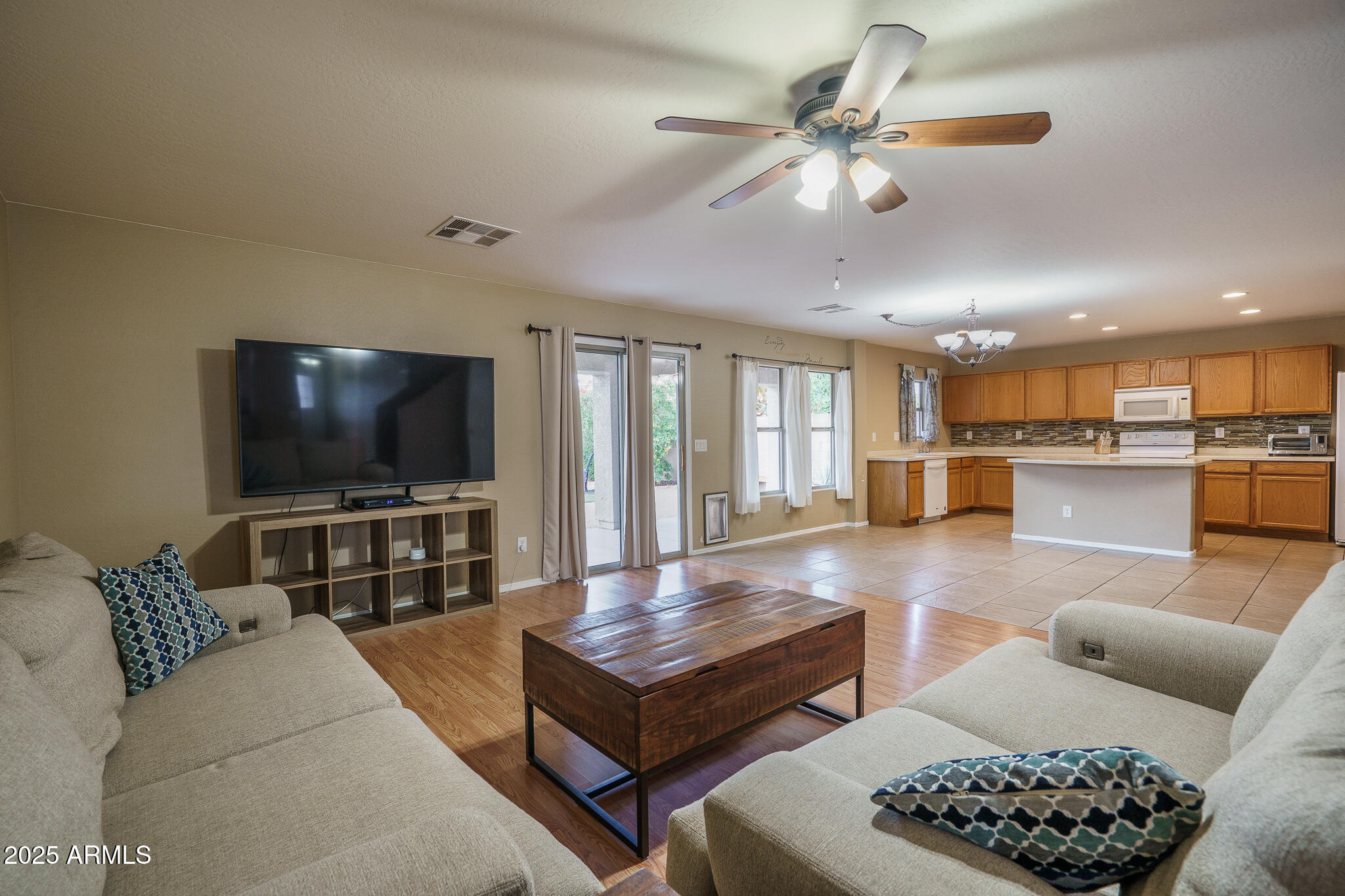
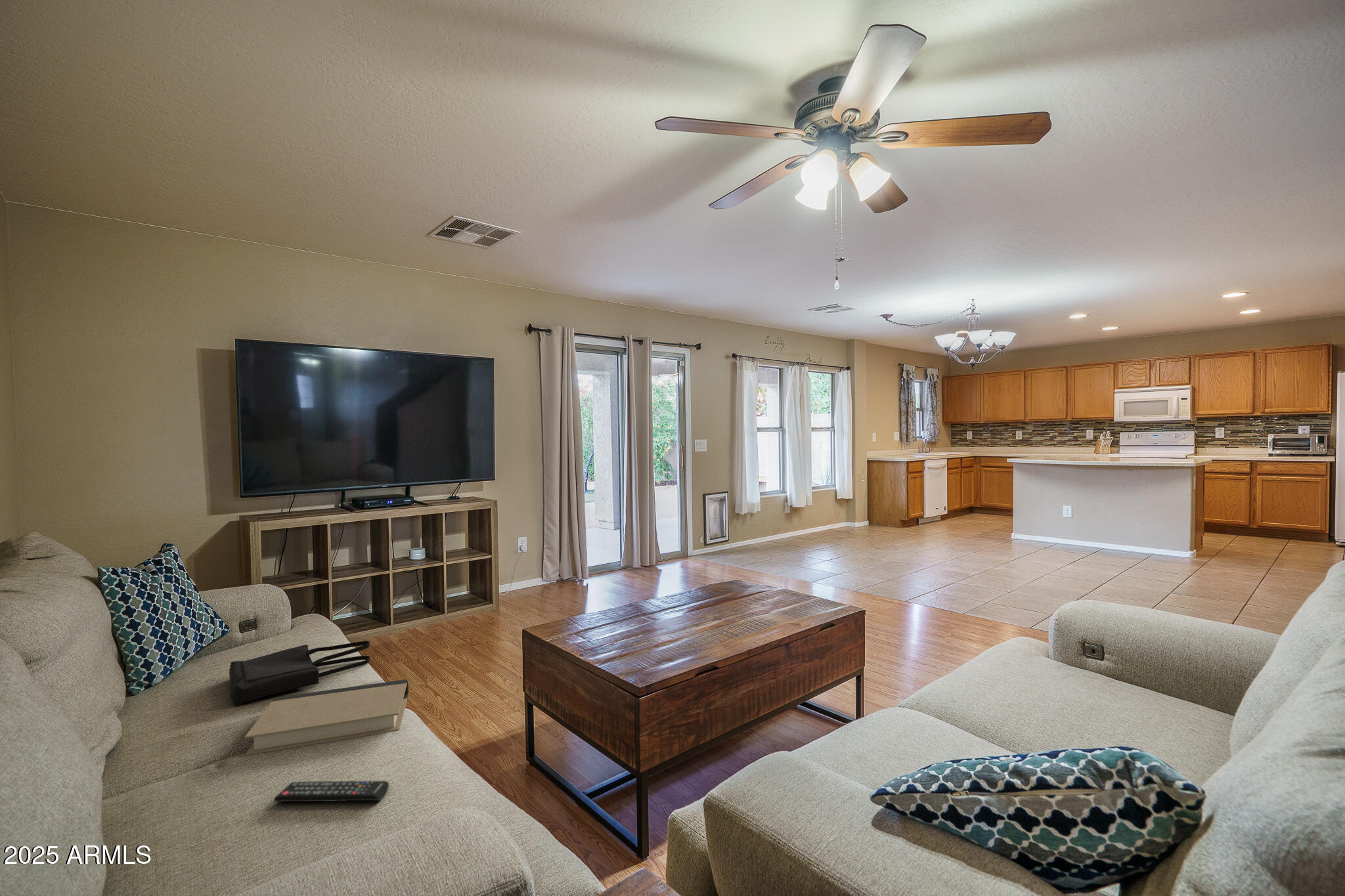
+ book [244,679,409,756]
+ tote bag [229,641,371,706]
+ remote control [273,780,390,803]
